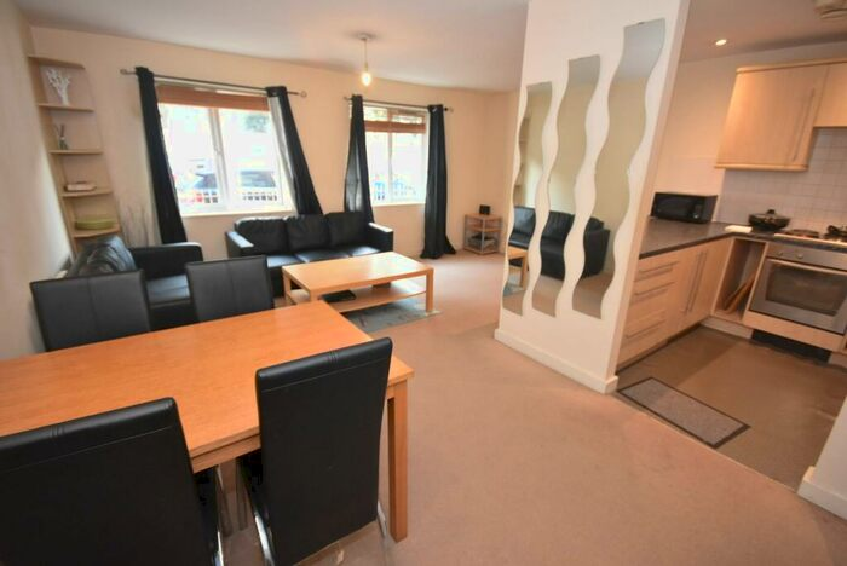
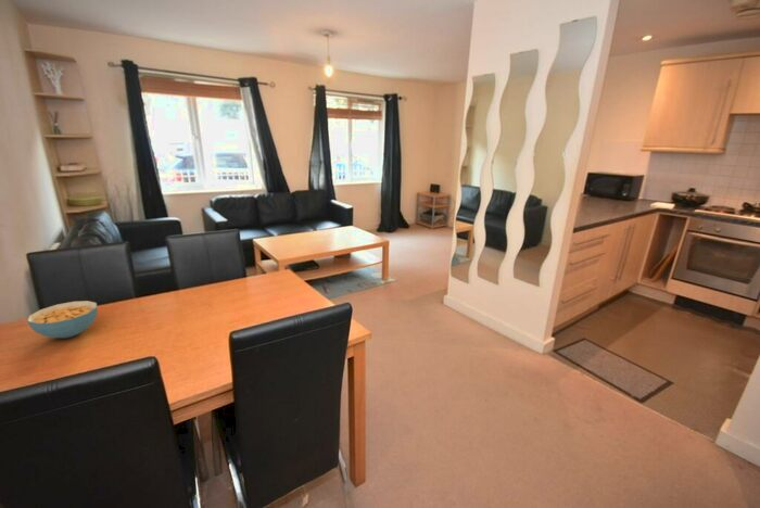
+ cereal bowl [26,300,99,340]
